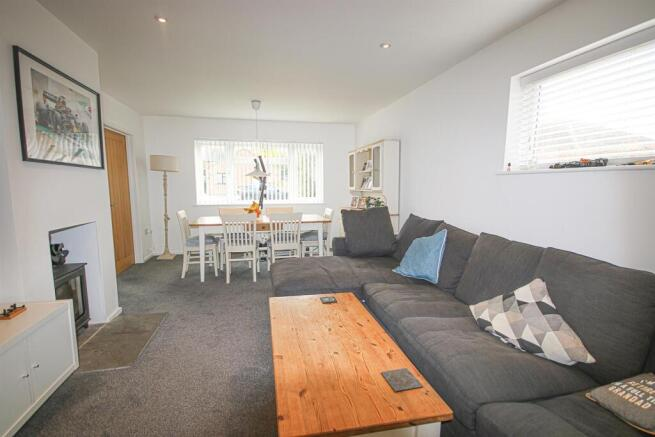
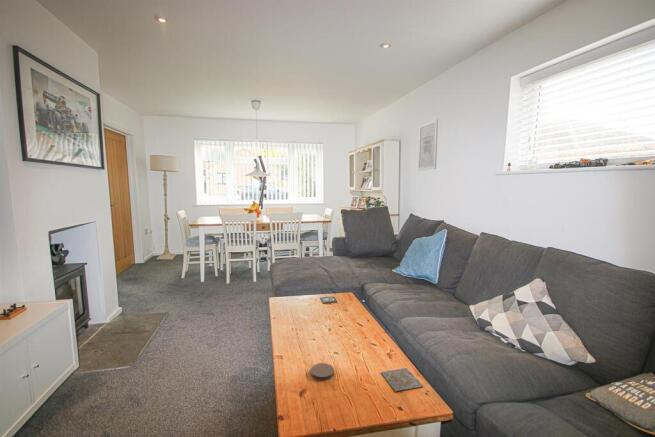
+ wall art [417,118,439,171]
+ coaster [310,362,335,381]
